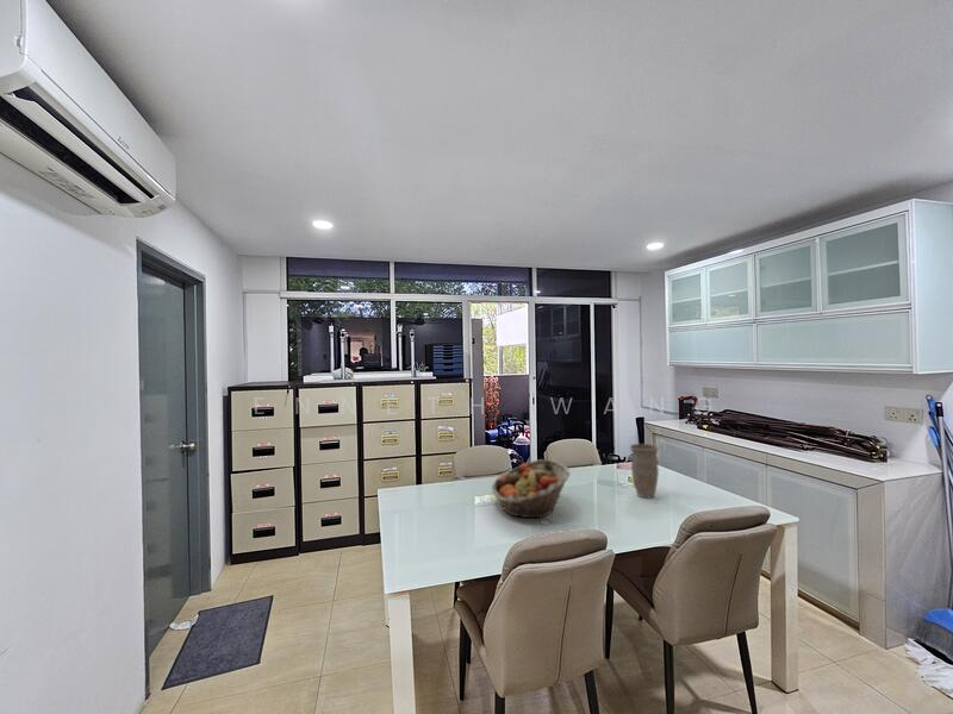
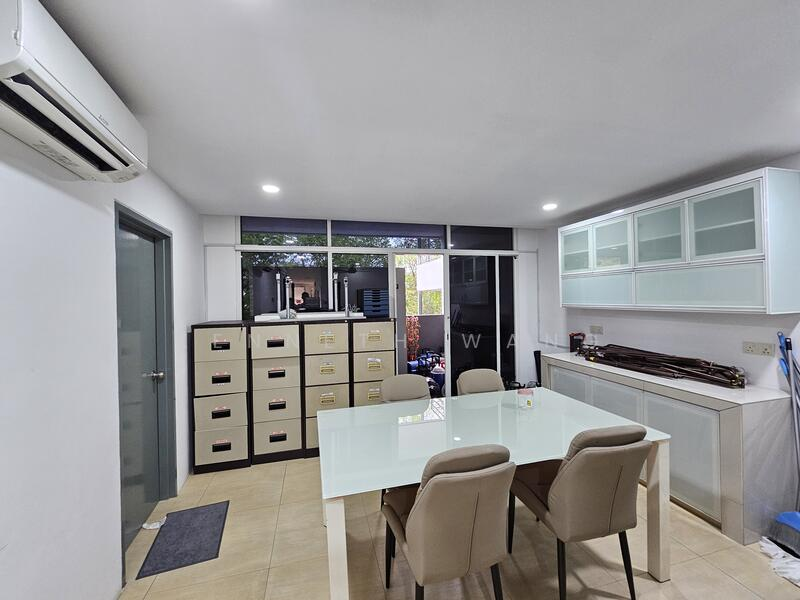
- vase [629,443,660,500]
- fruit basket [491,458,572,520]
